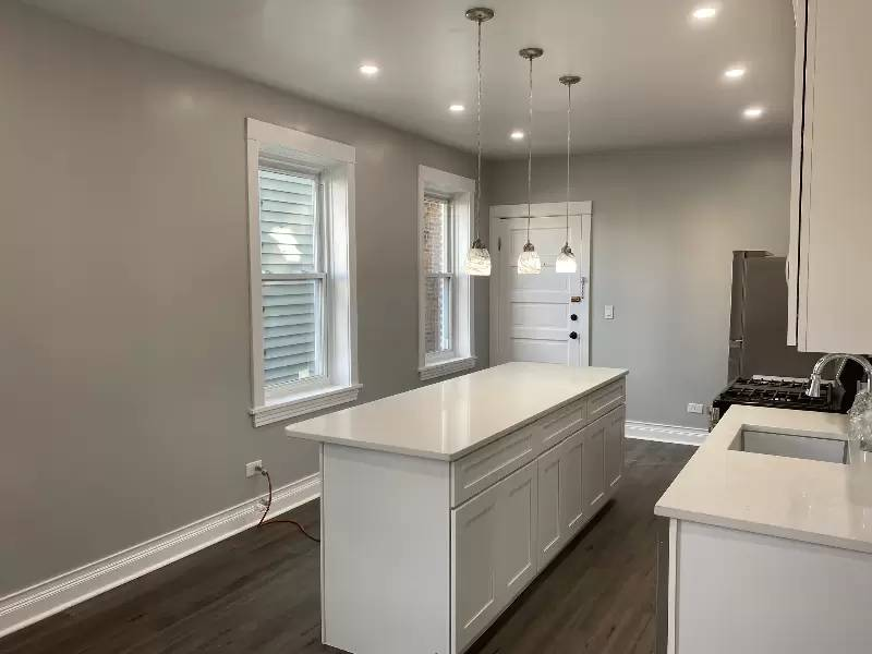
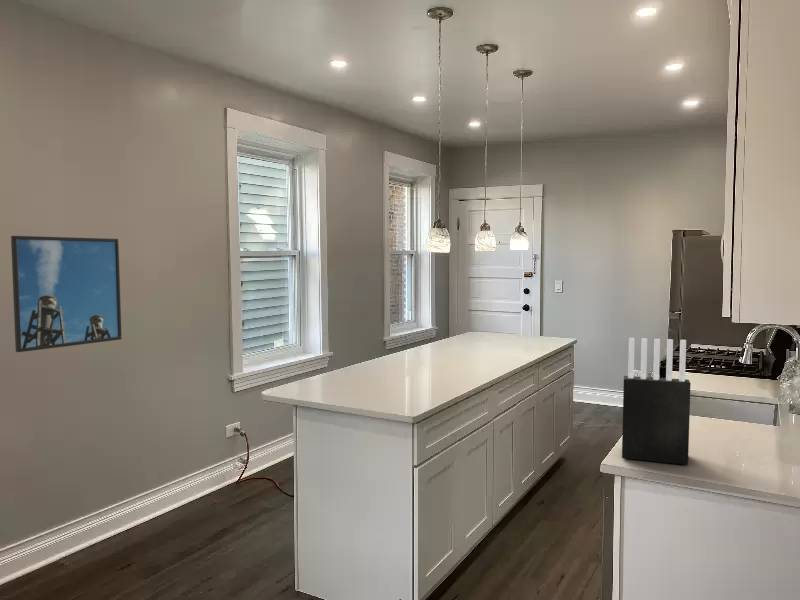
+ knife block [621,337,692,466]
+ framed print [10,235,123,353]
